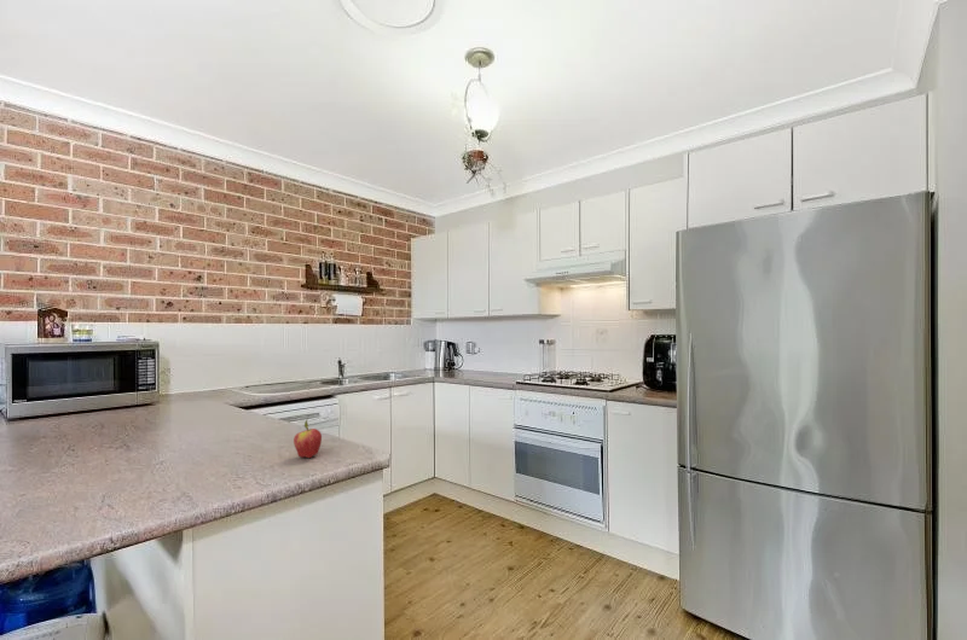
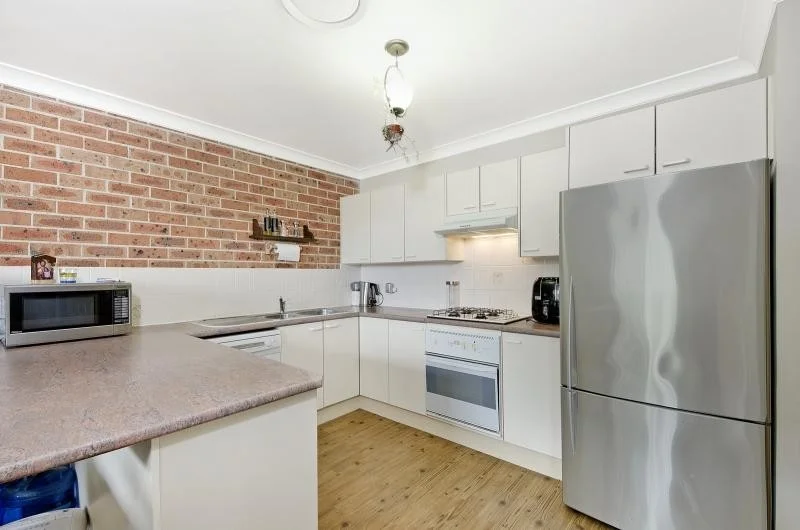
- fruit [293,417,323,459]
